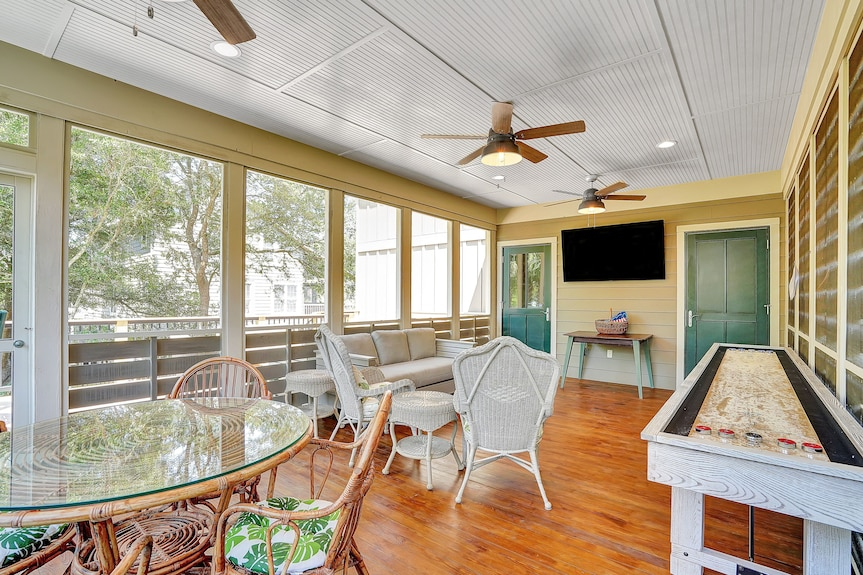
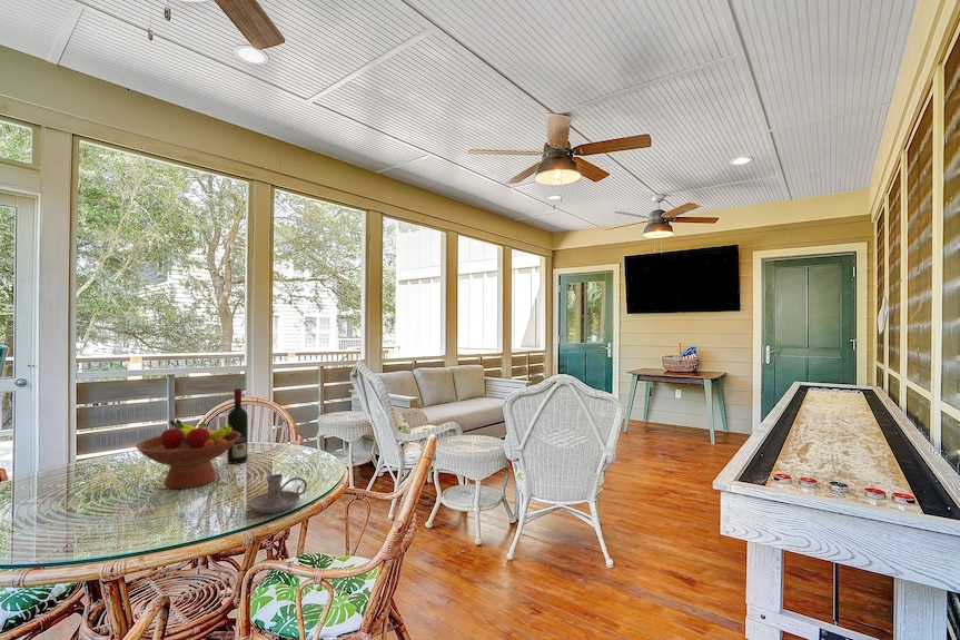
+ fruit bowl [135,419,241,490]
+ candle holder [247,473,308,514]
+ alcohol [226,387,249,465]
